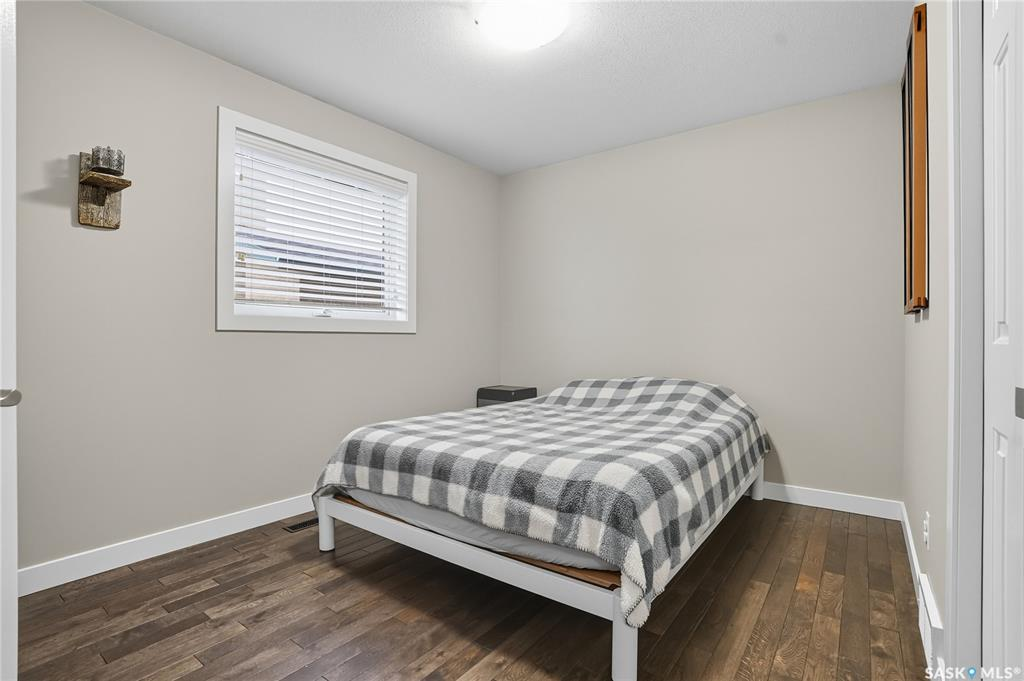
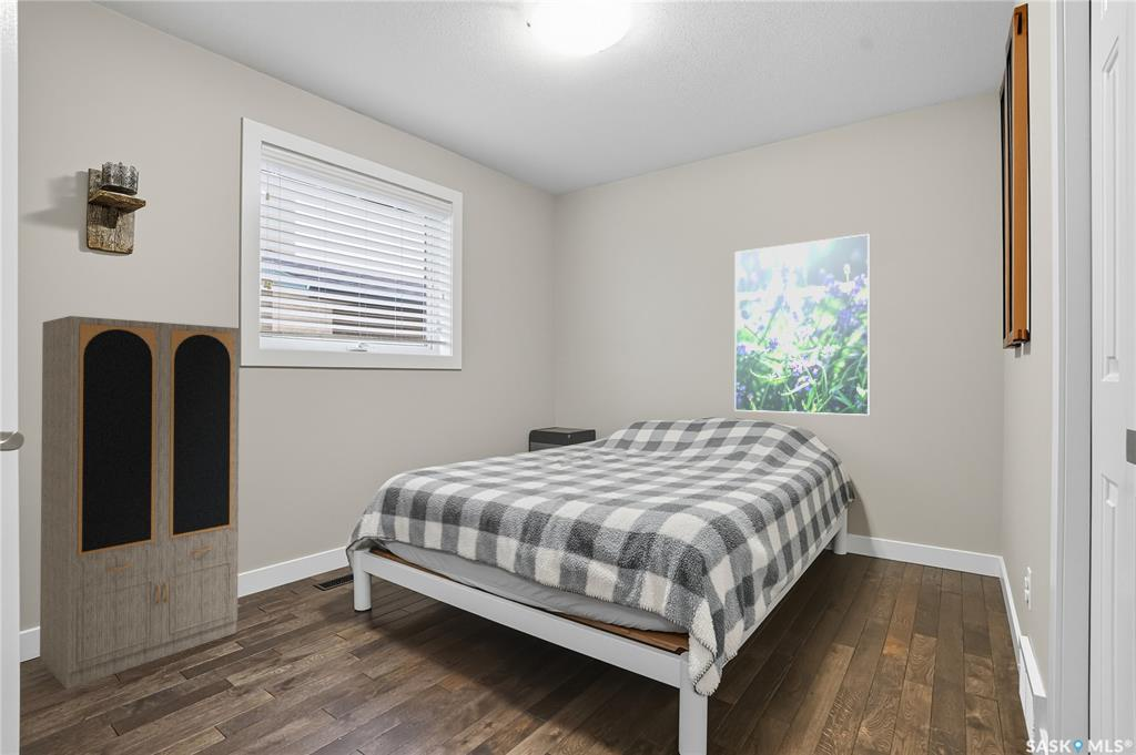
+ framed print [733,233,871,417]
+ cabinet [39,315,241,691]
